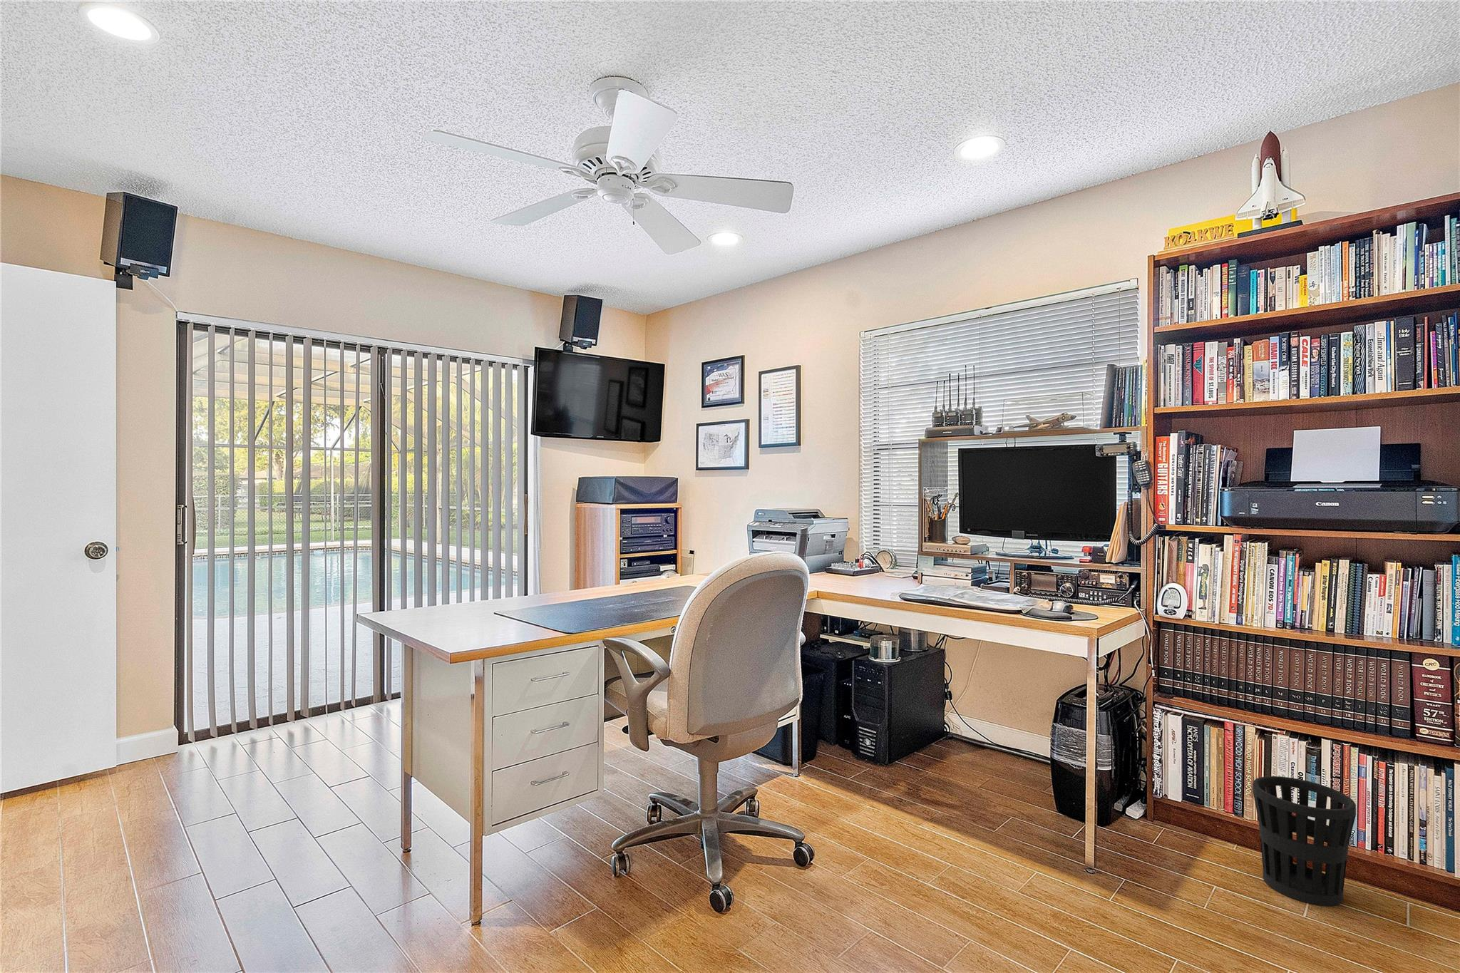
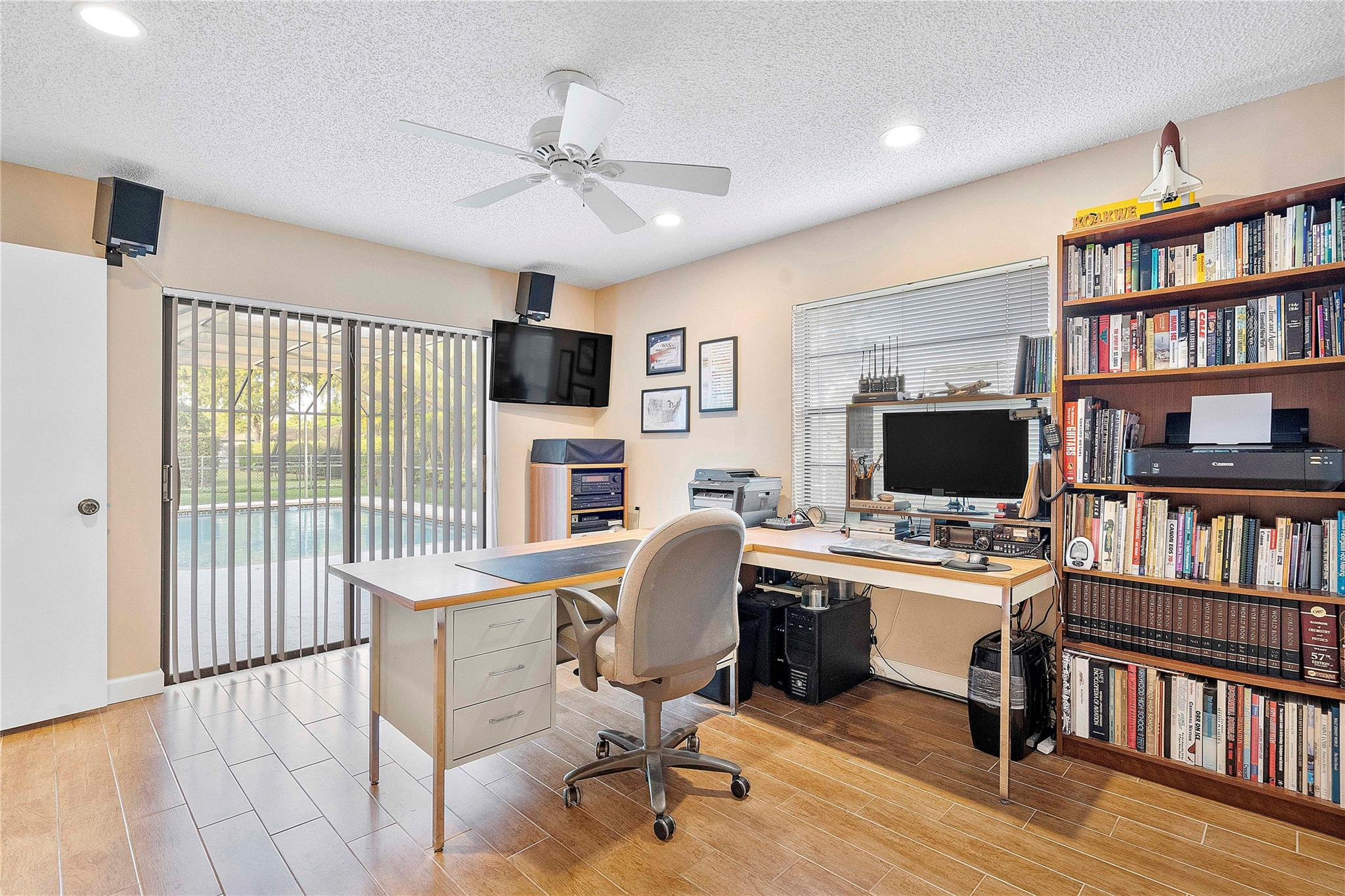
- wastebasket [1252,775,1357,907]
